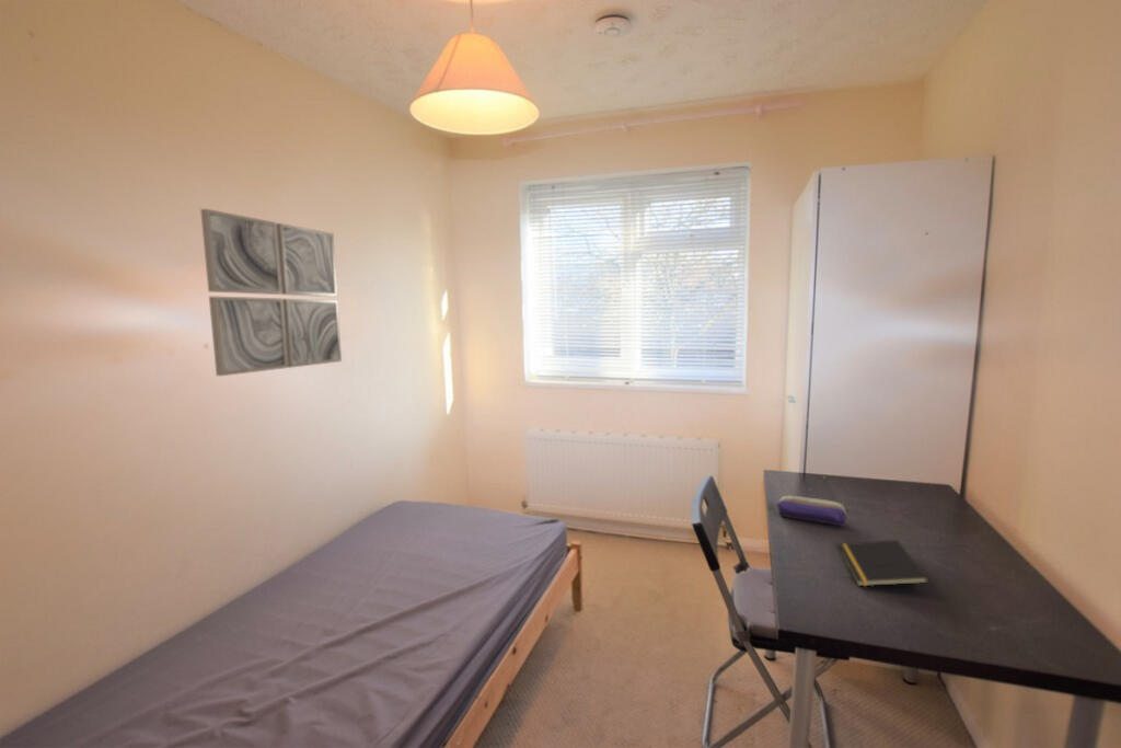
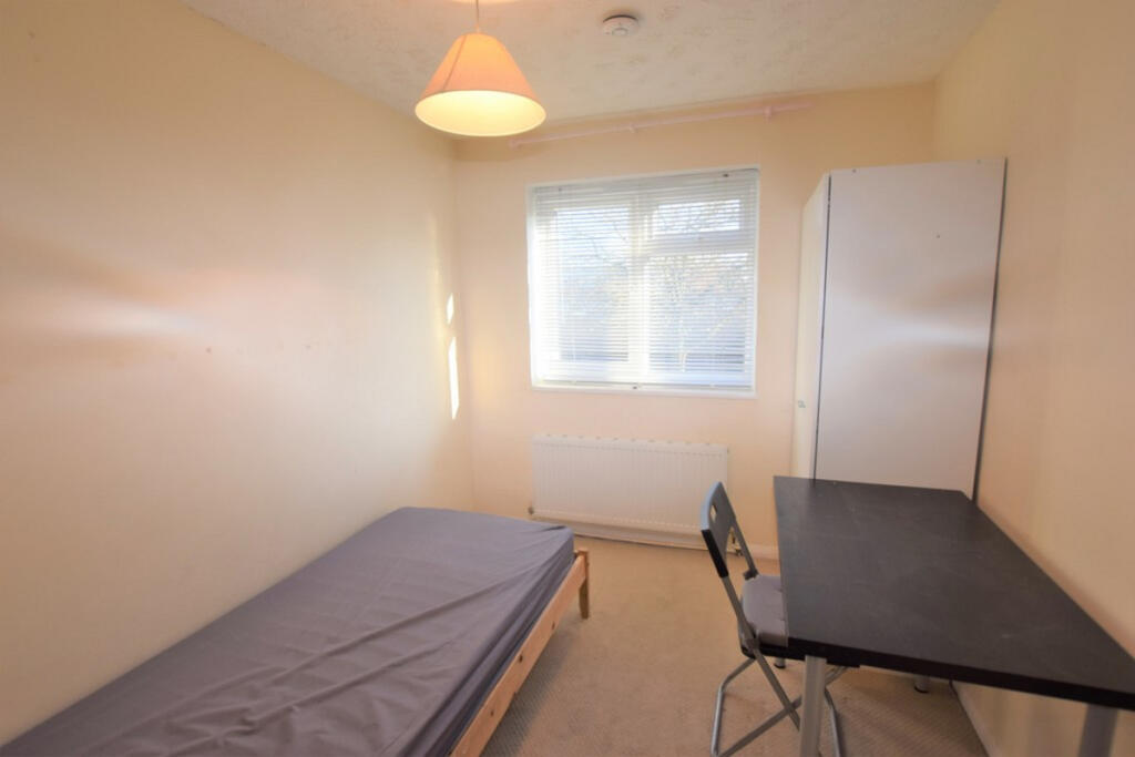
- wall art [199,208,343,377]
- pencil case [776,494,850,528]
- notepad [836,539,931,587]
